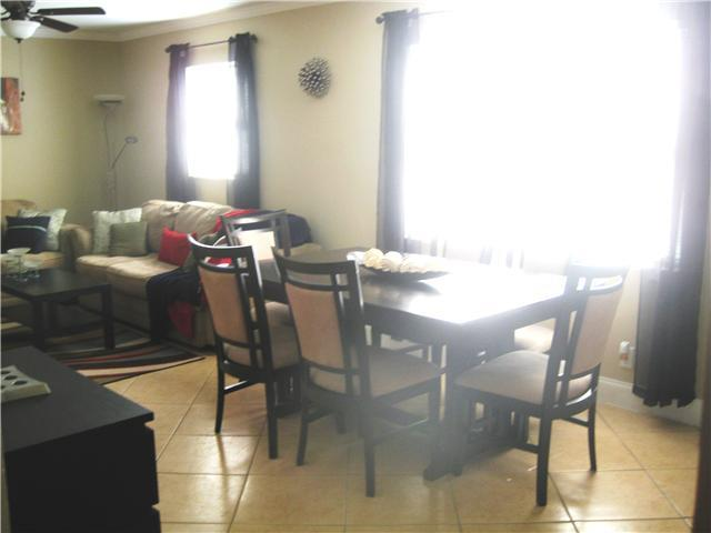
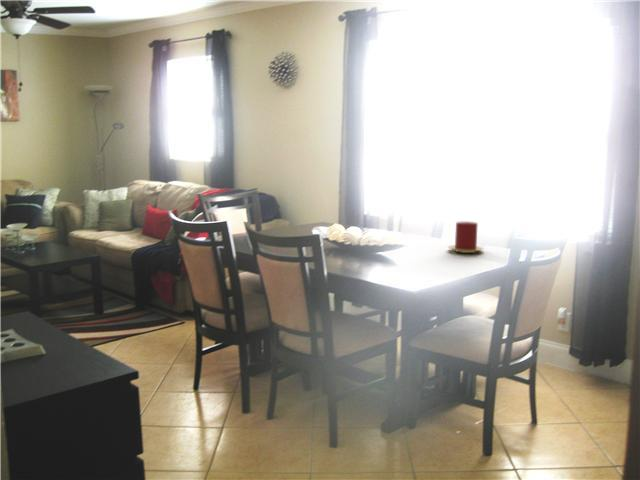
+ candle [447,221,484,254]
